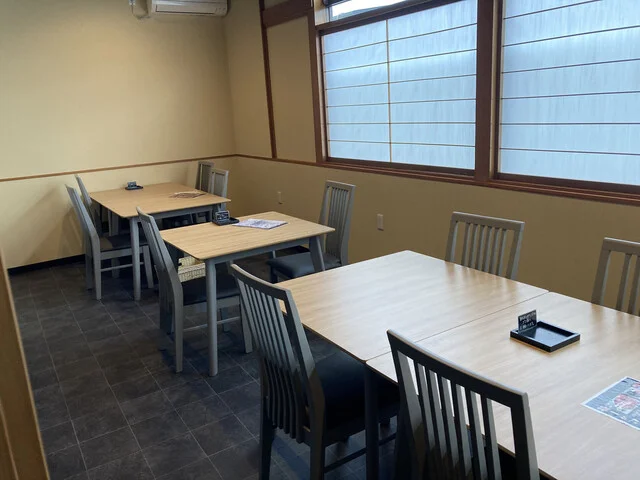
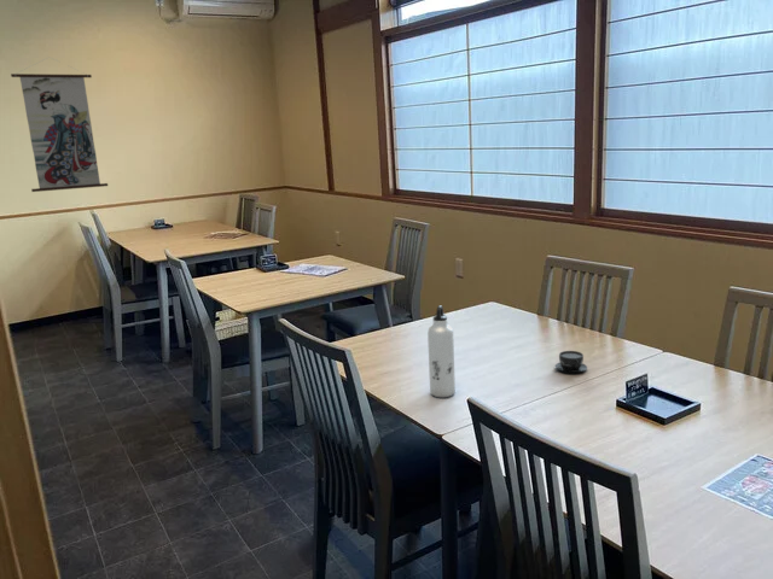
+ wall scroll [10,55,109,193]
+ water bottle [426,305,457,398]
+ teacup [553,350,588,374]
